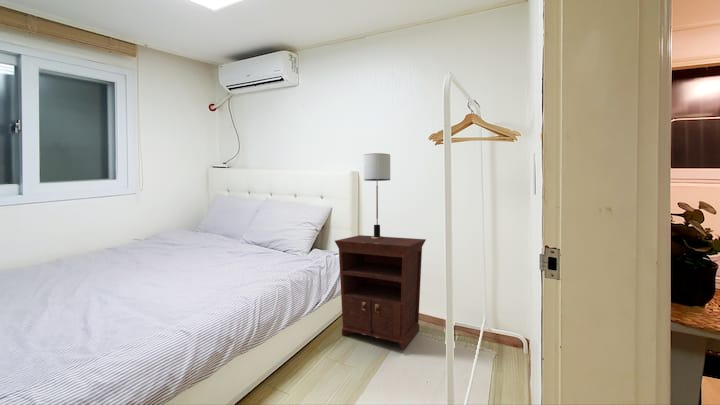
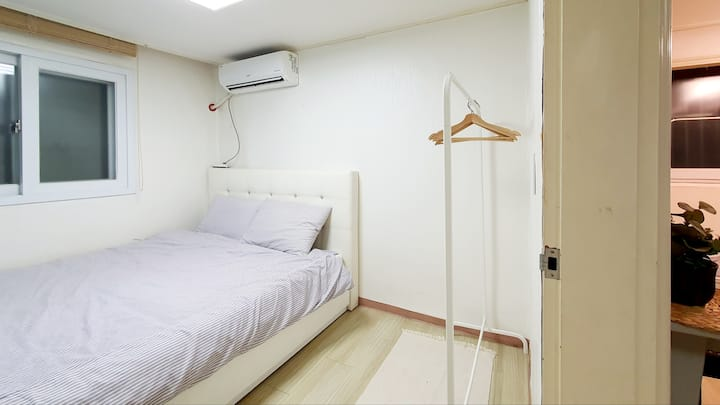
- table lamp [363,152,391,239]
- nightstand [334,234,427,352]
